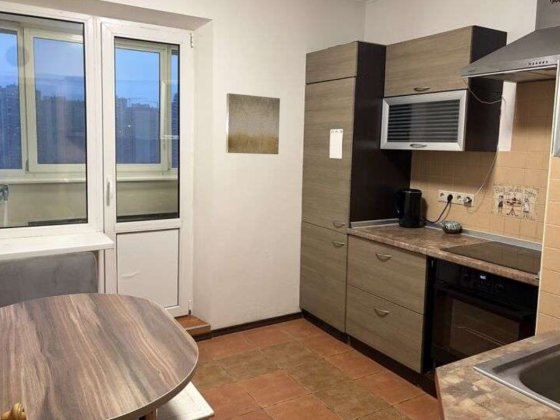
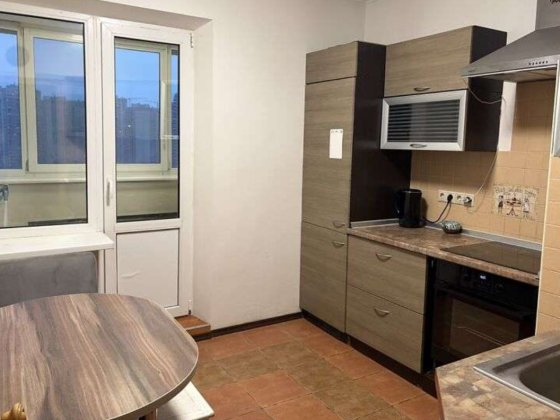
- wall art [225,92,281,155]
